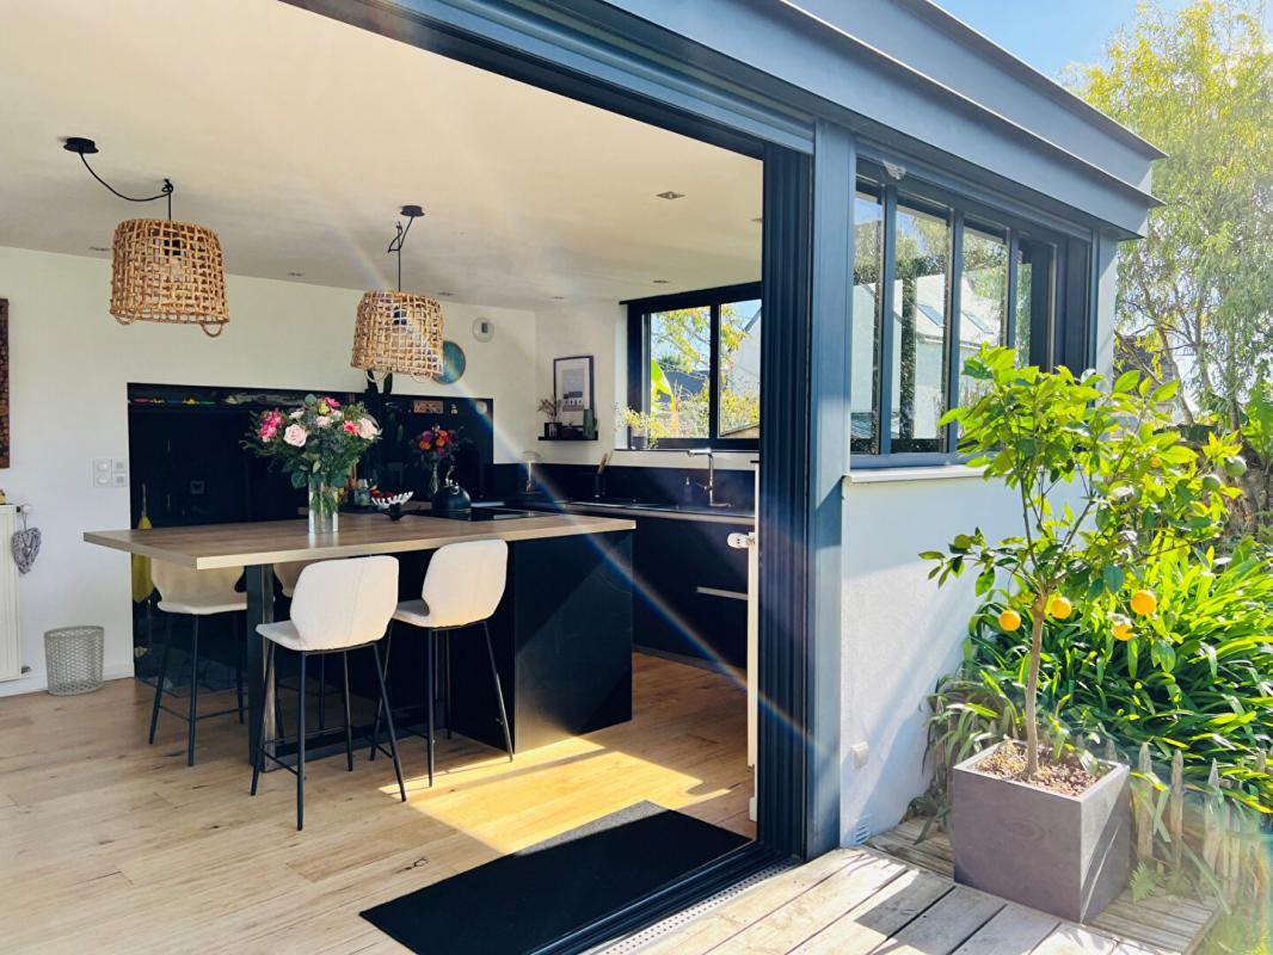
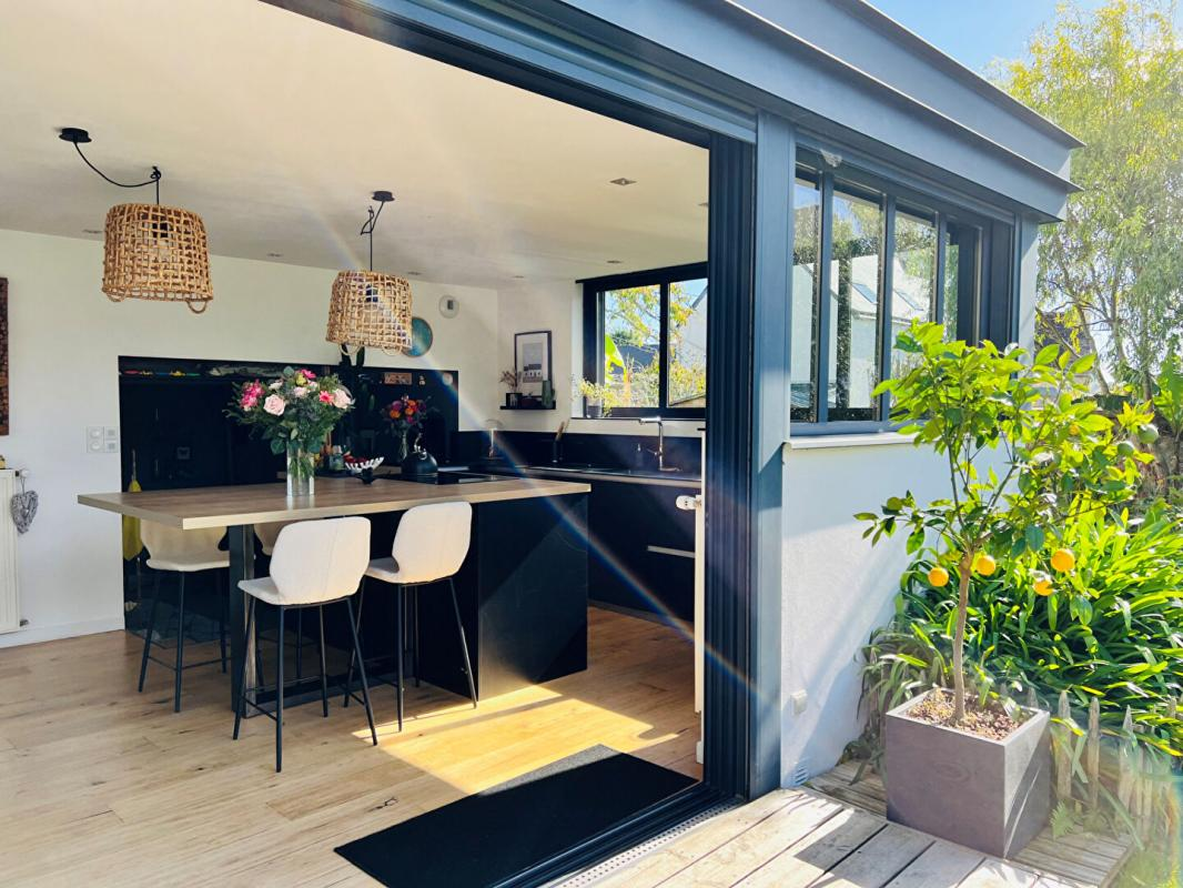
- waste bin [43,624,105,697]
